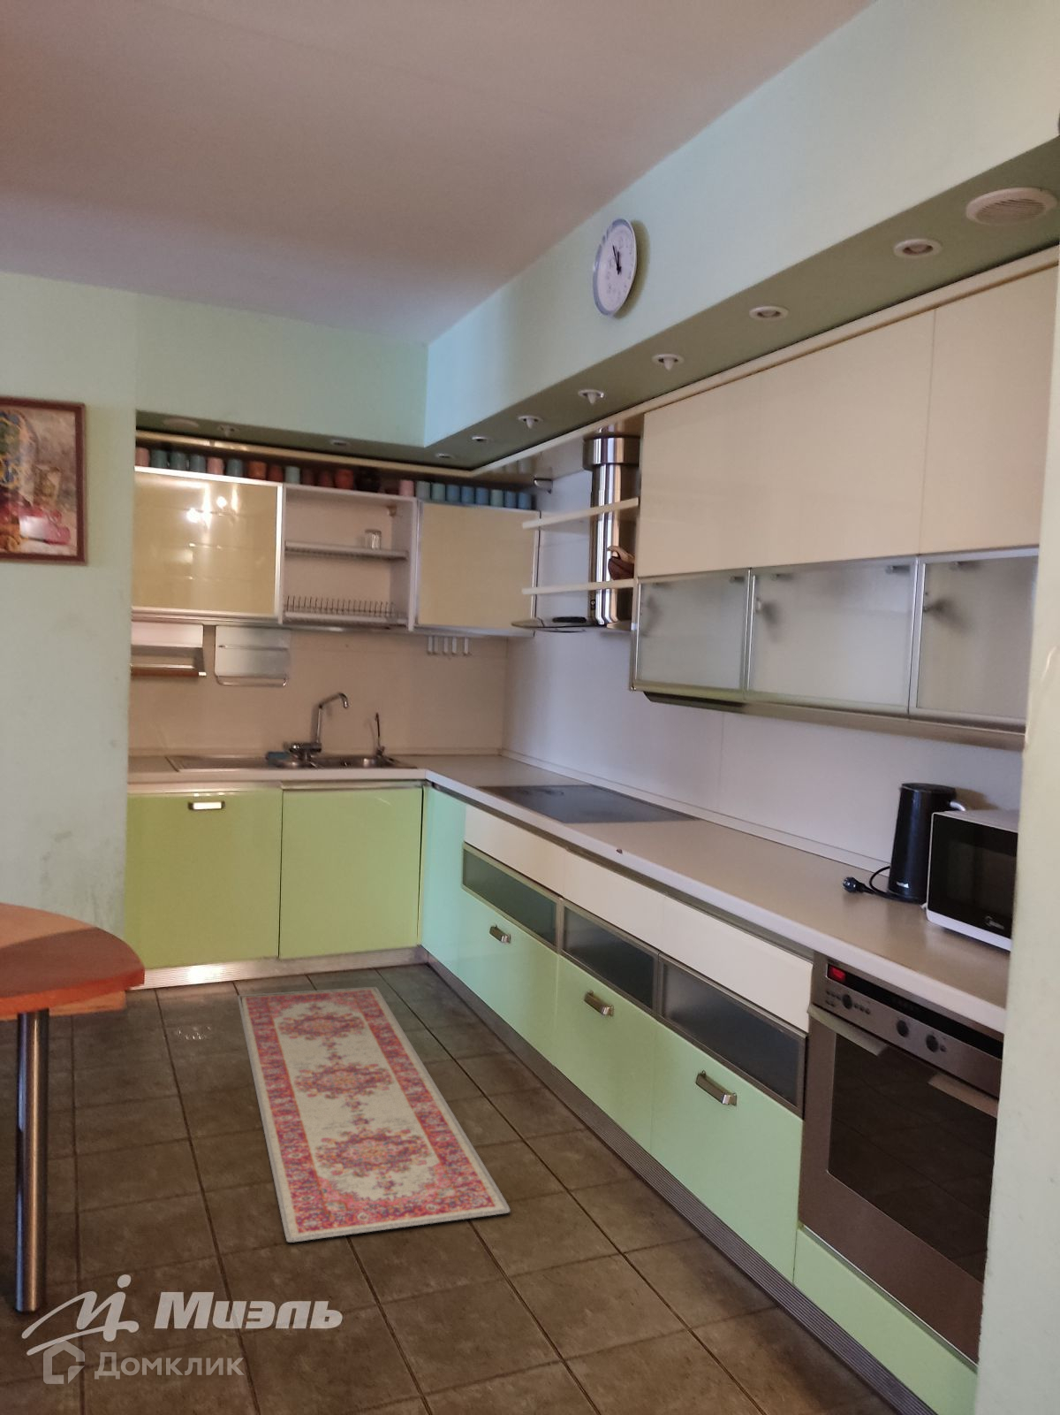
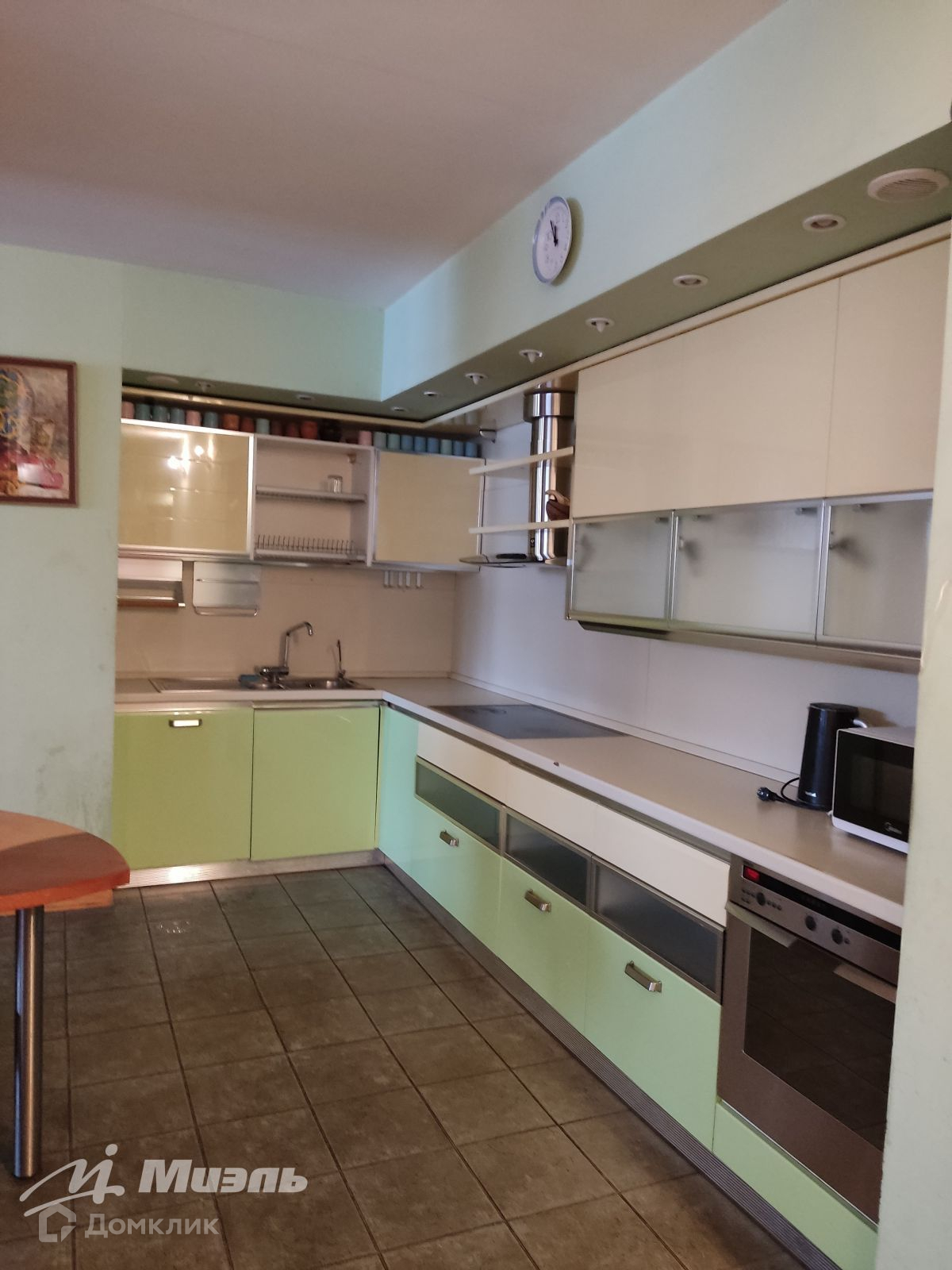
- rug [237,986,511,1243]
